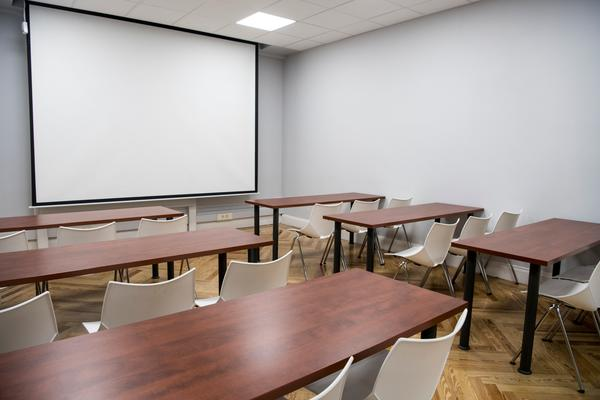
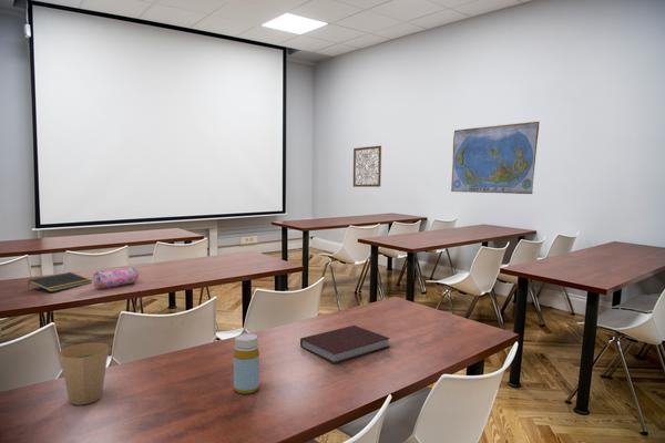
+ notebook [299,324,391,364]
+ paper cup [58,341,110,406]
+ pencil case [92,266,140,289]
+ bottle [233,332,260,395]
+ wall art [352,145,382,188]
+ notepad [27,271,93,292]
+ world map [450,121,541,195]
